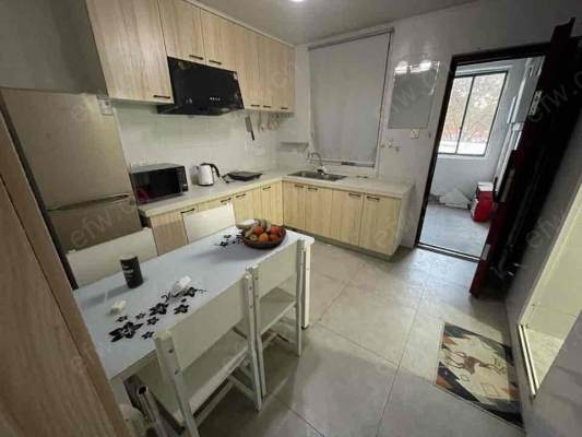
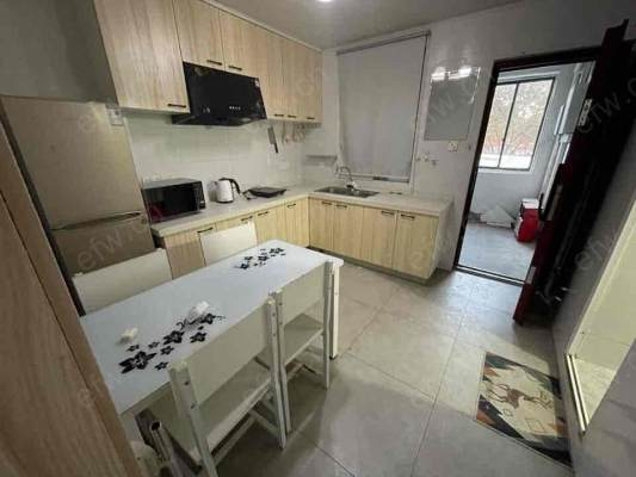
- fruit bowl [235,217,287,249]
- beverage can [119,251,145,290]
